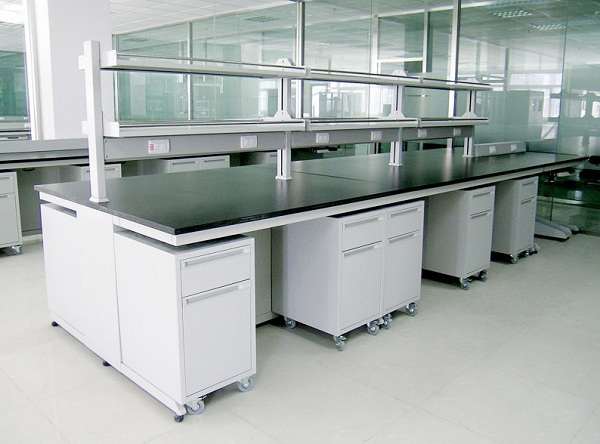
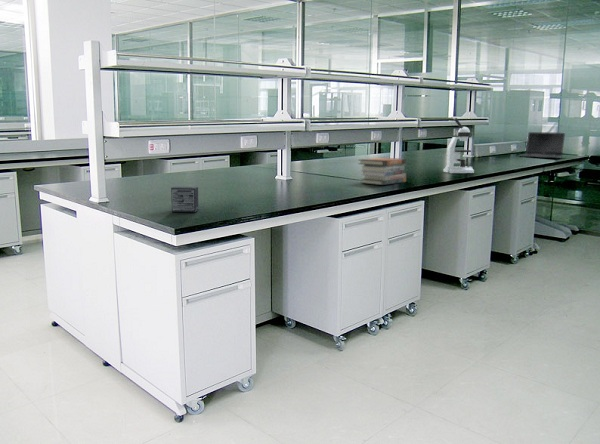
+ small box [170,186,200,213]
+ laptop computer [517,131,567,159]
+ microscope [443,117,475,174]
+ book stack [357,157,408,186]
